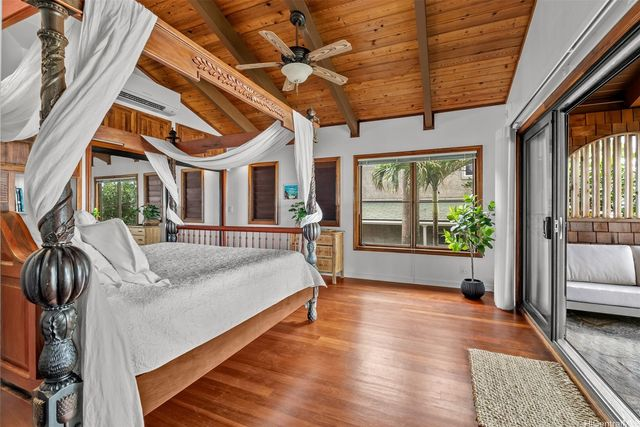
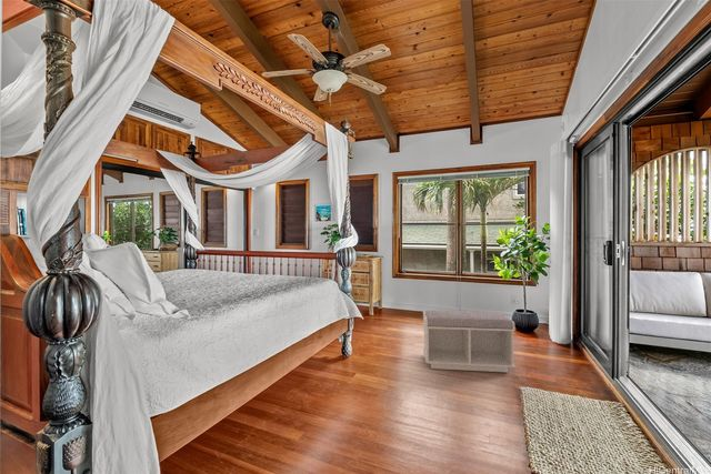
+ bench [422,310,517,373]
